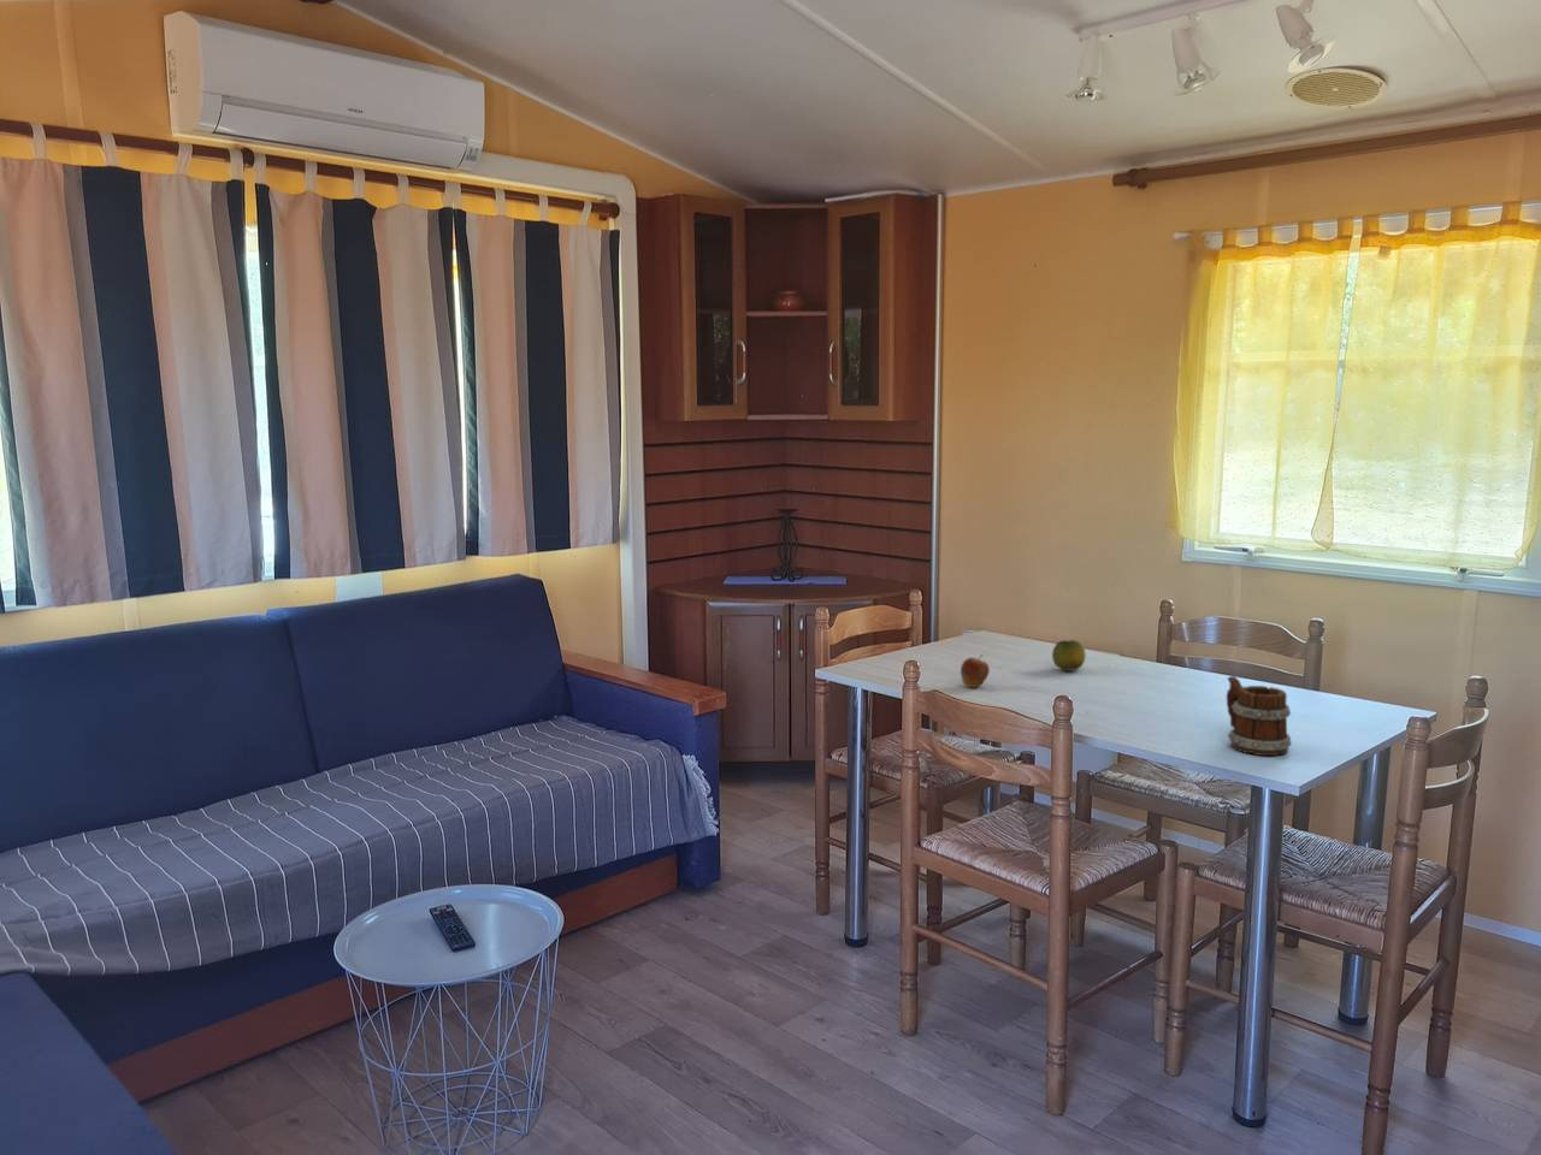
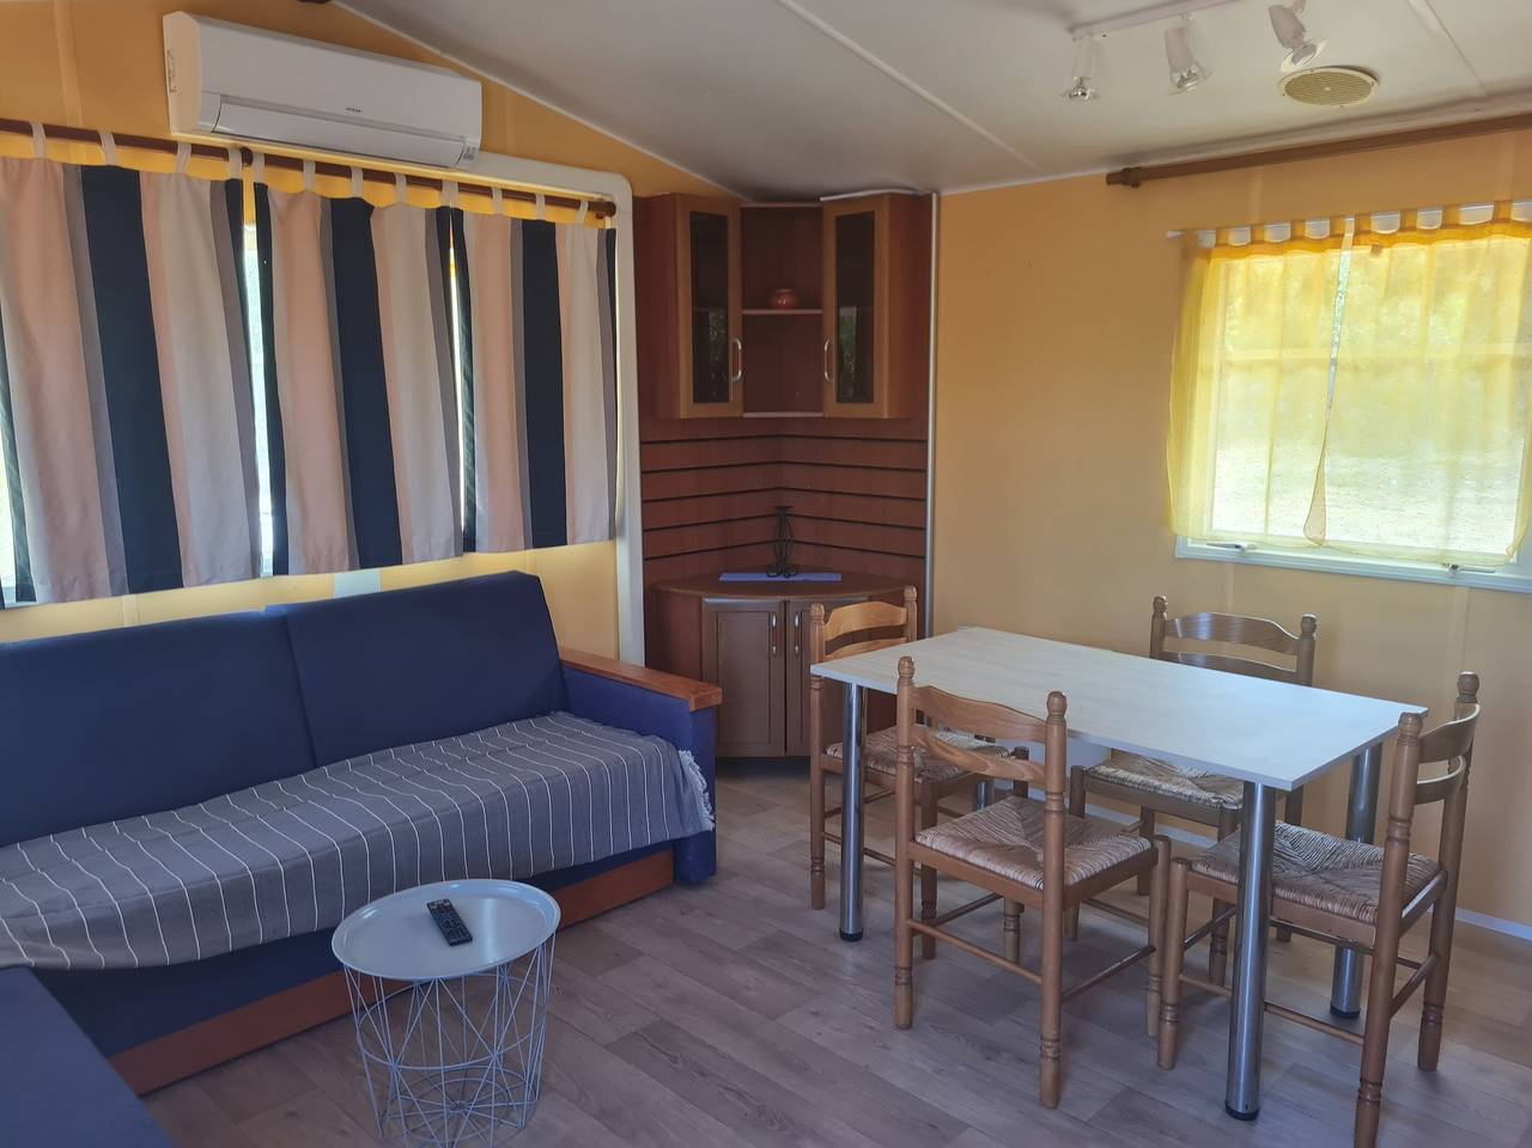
- mug [1226,675,1293,757]
- fruit [1051,639,1087,672]
- fruit [960,653,991,689]
